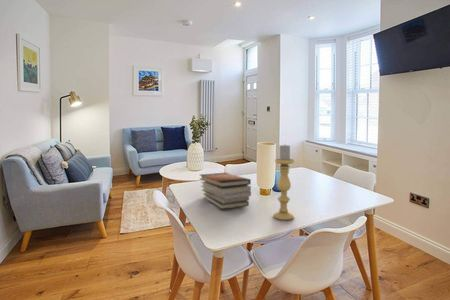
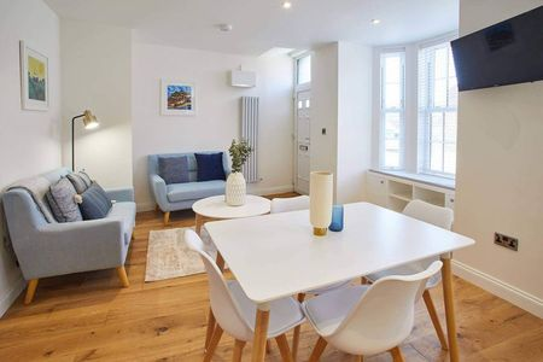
- book stack [199,172,252,210]
- candle holder [272,143,295,221]
